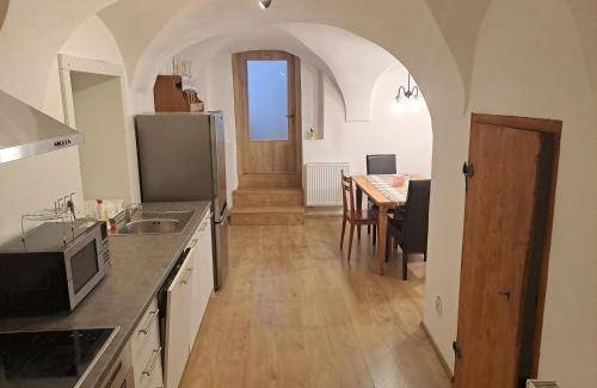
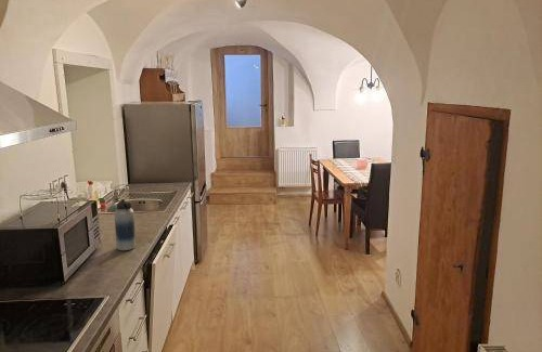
+ water bottle [114,198,137,251]
